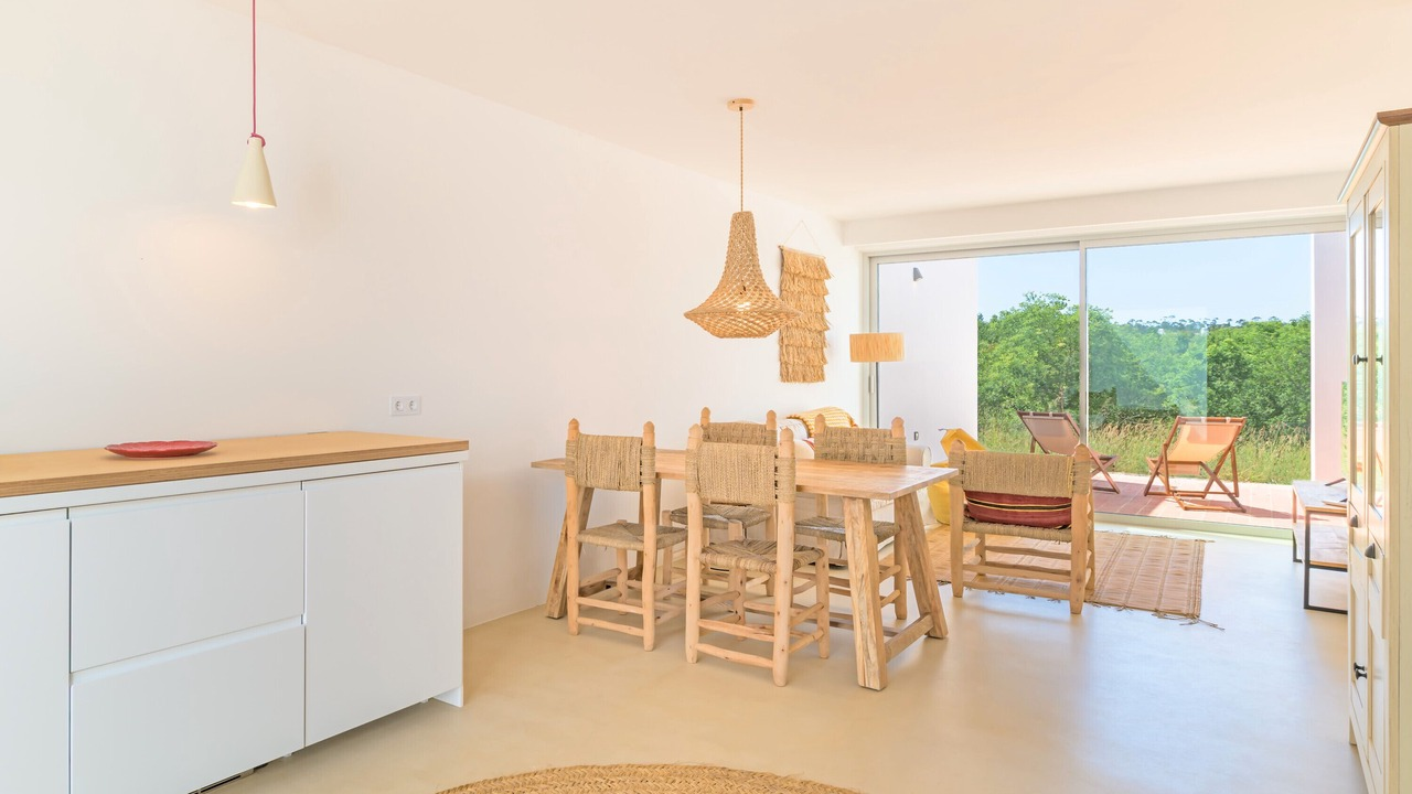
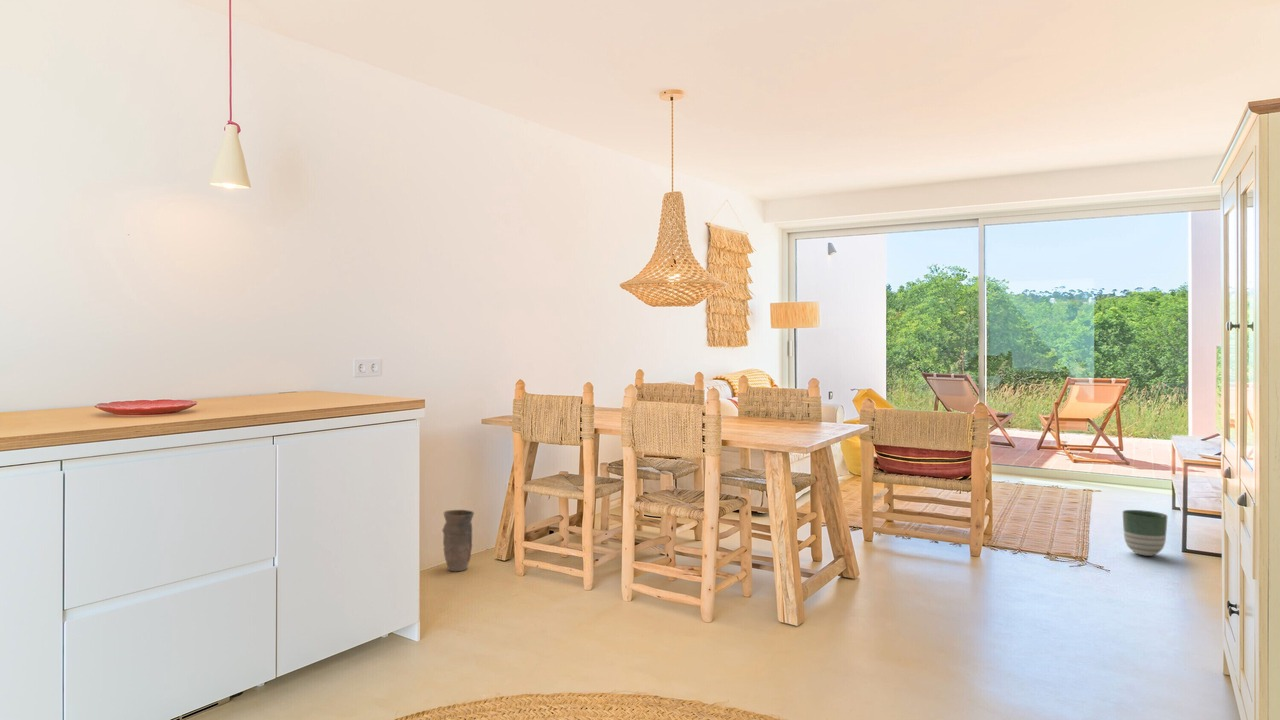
+ planter [1122,509,1168,557]
+ vase [441,509,475,572]
